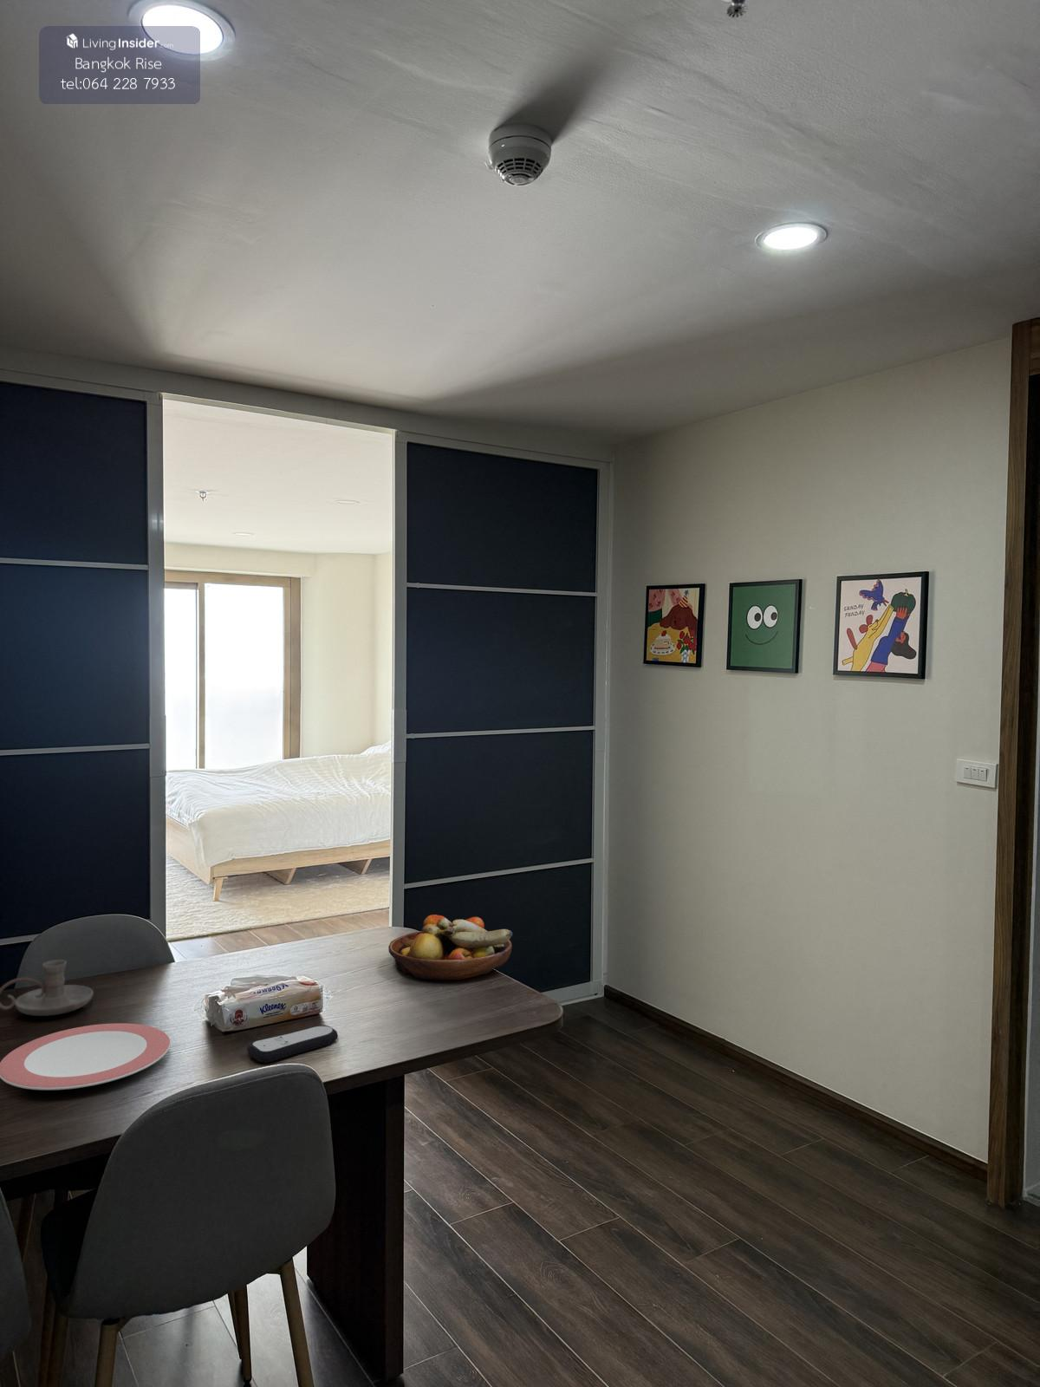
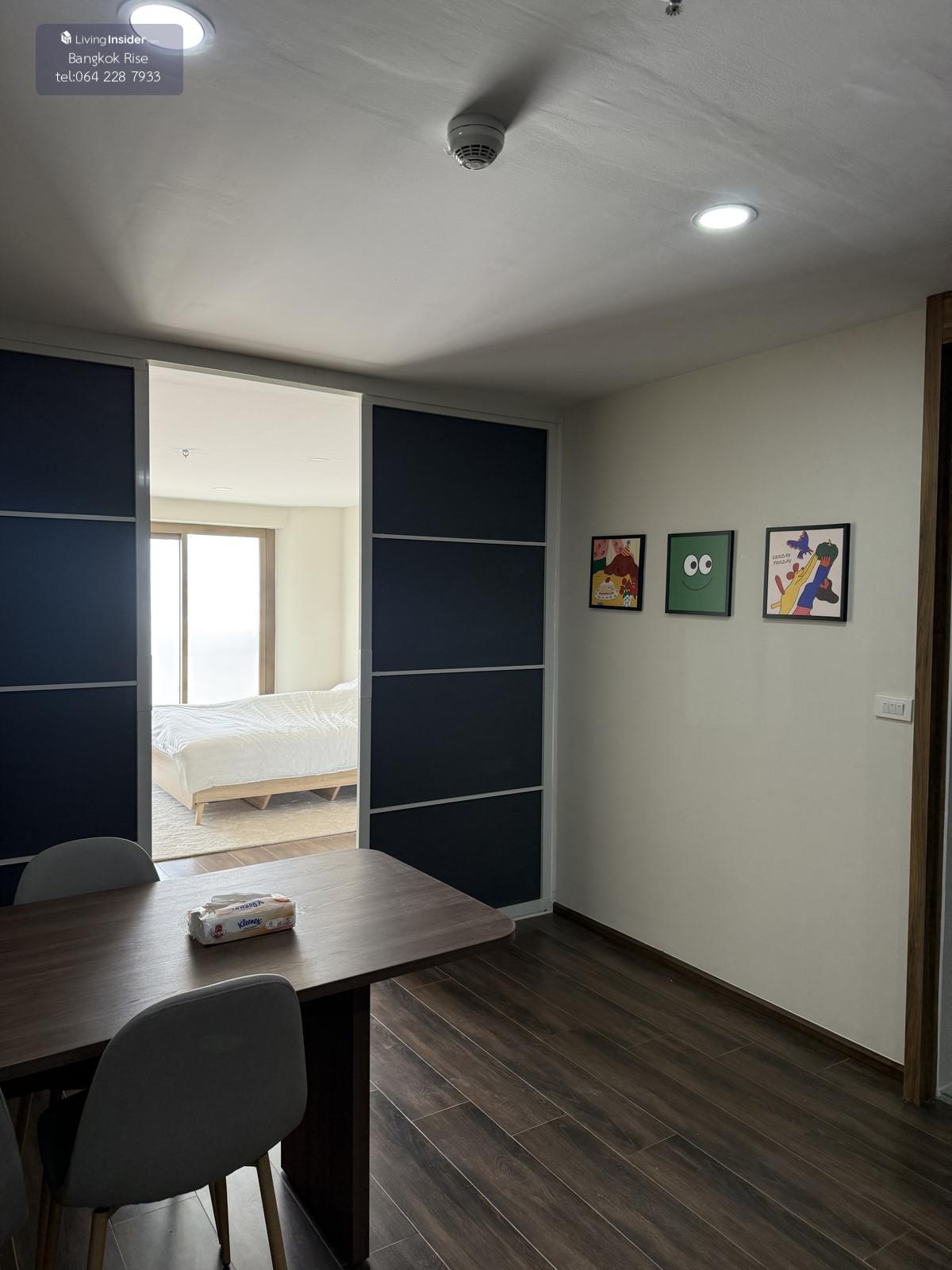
- fruit bowl [388,914,513,982]
- candle holder [0,959,94,1017]
- remote control [246,1024,339,1064]
- plate [0,1022,172,1091]
